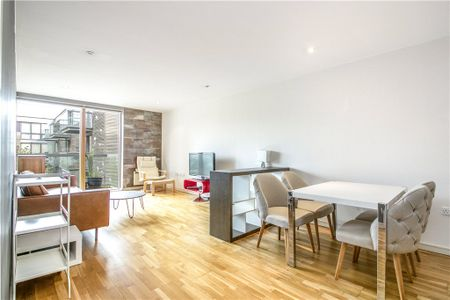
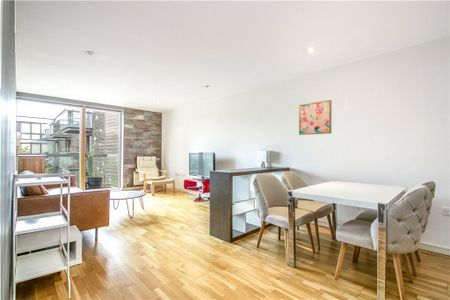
+ wall art [298,99,332,136]
